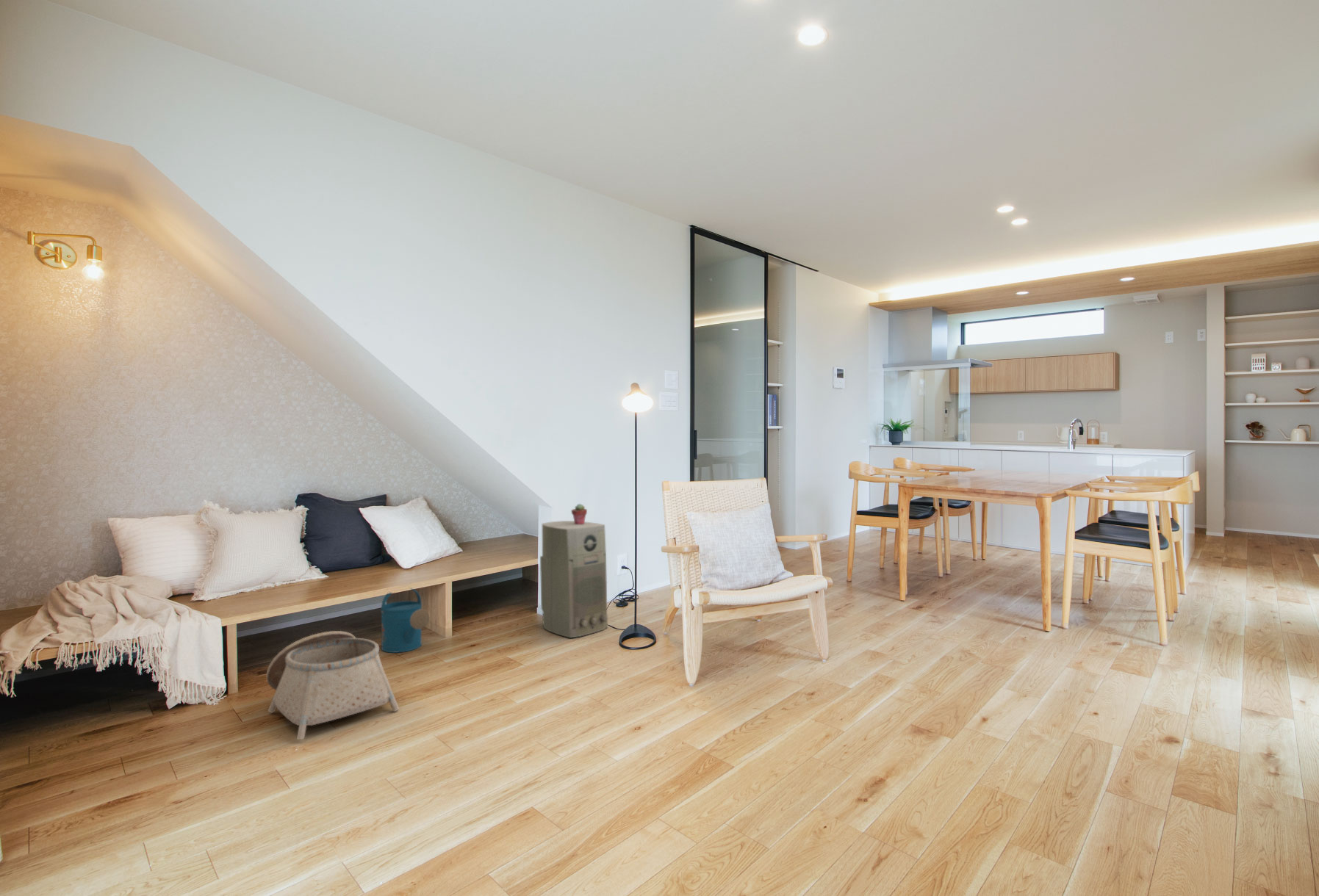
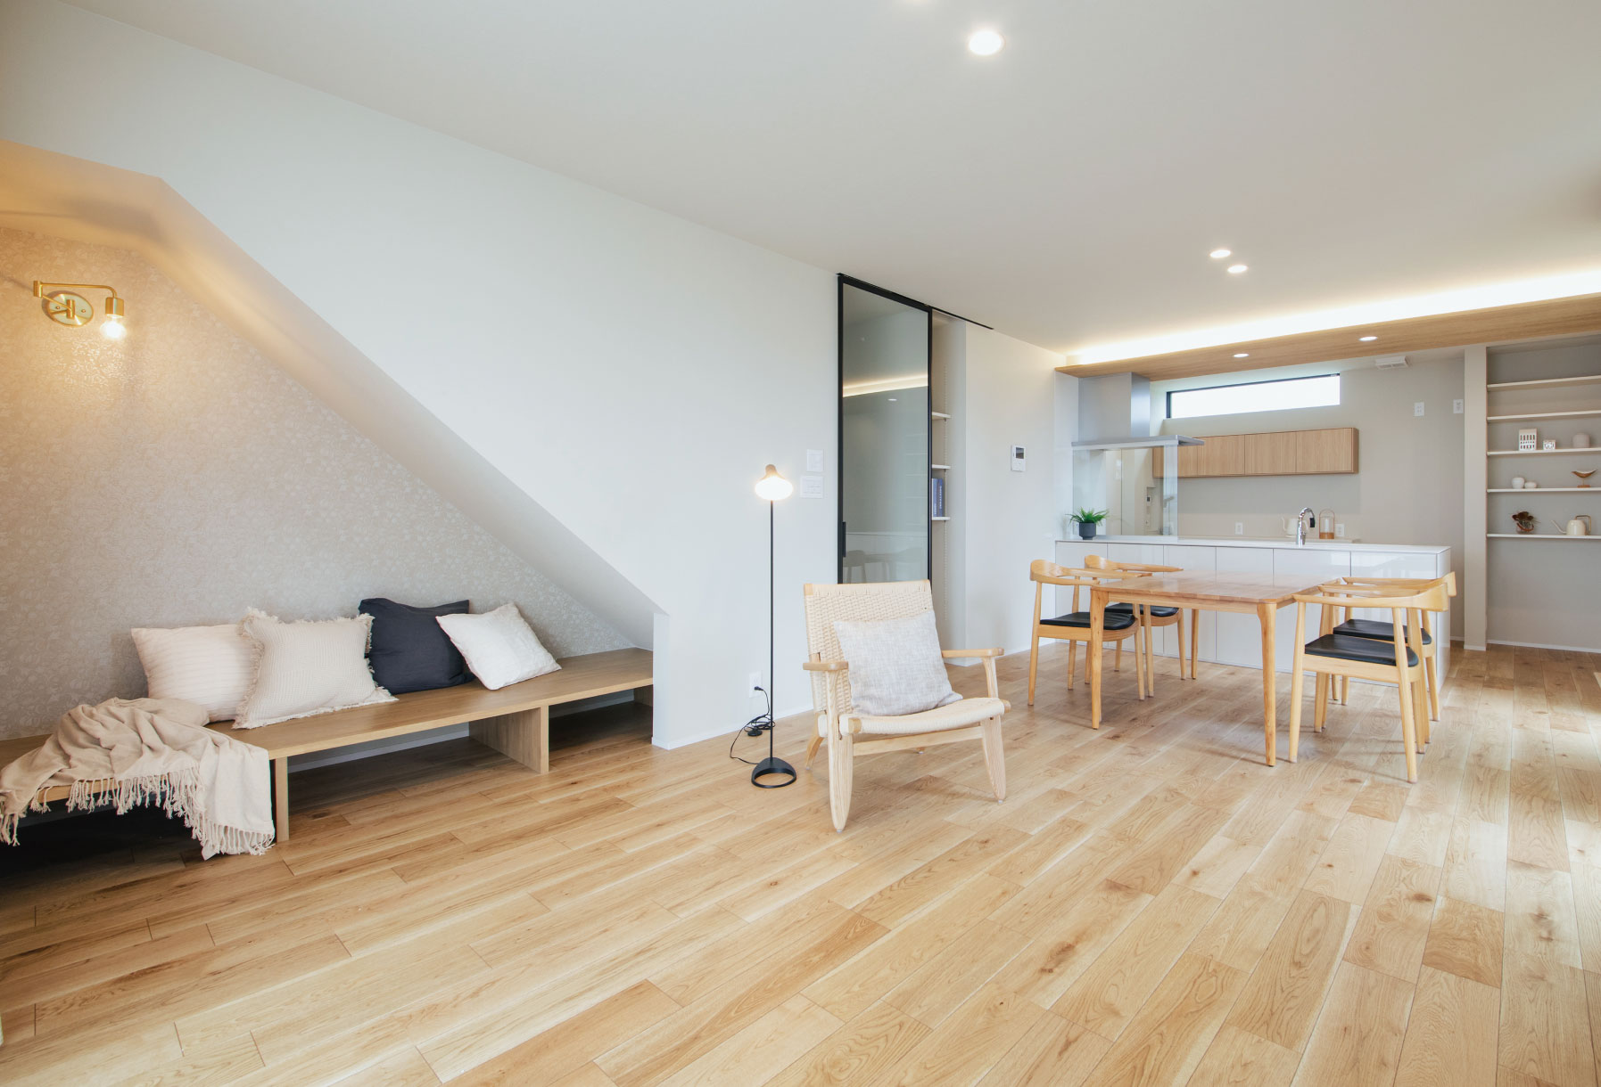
- air purifier [539,520,608,638]
- watering can [380,588,430,654]
- basket [265,630,400,740]
- potted succulent [570,503,588,524]
